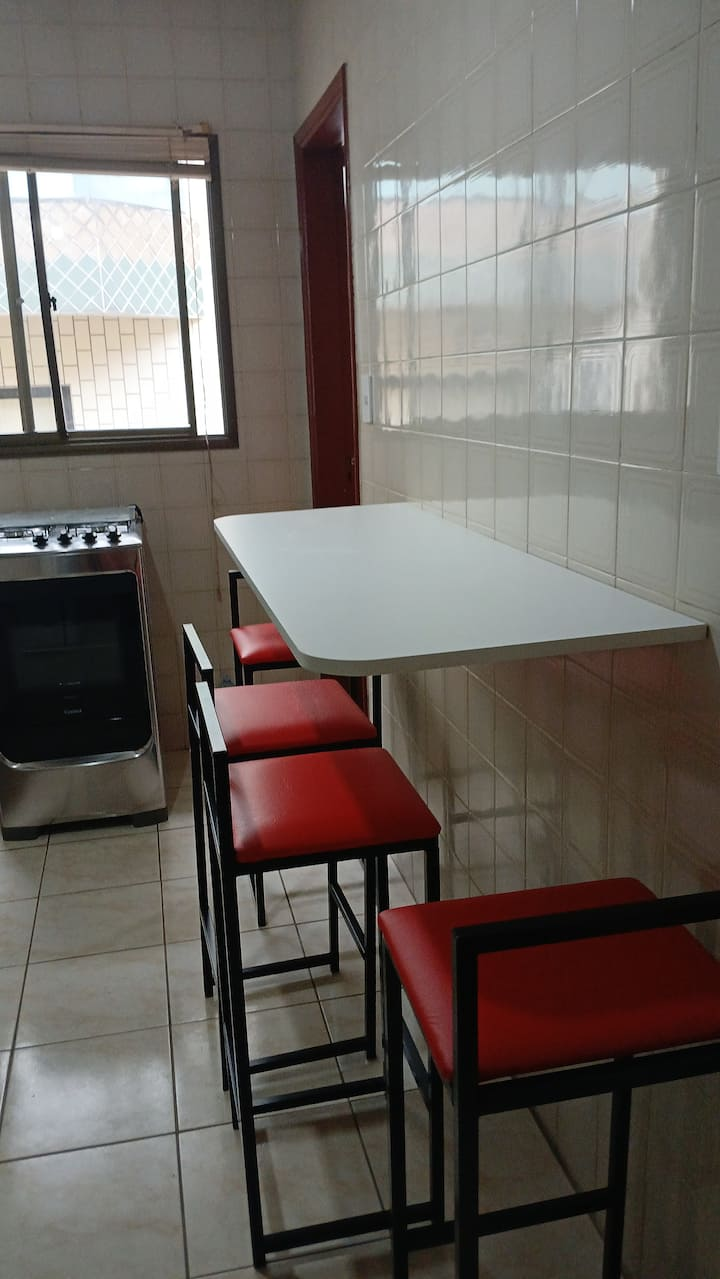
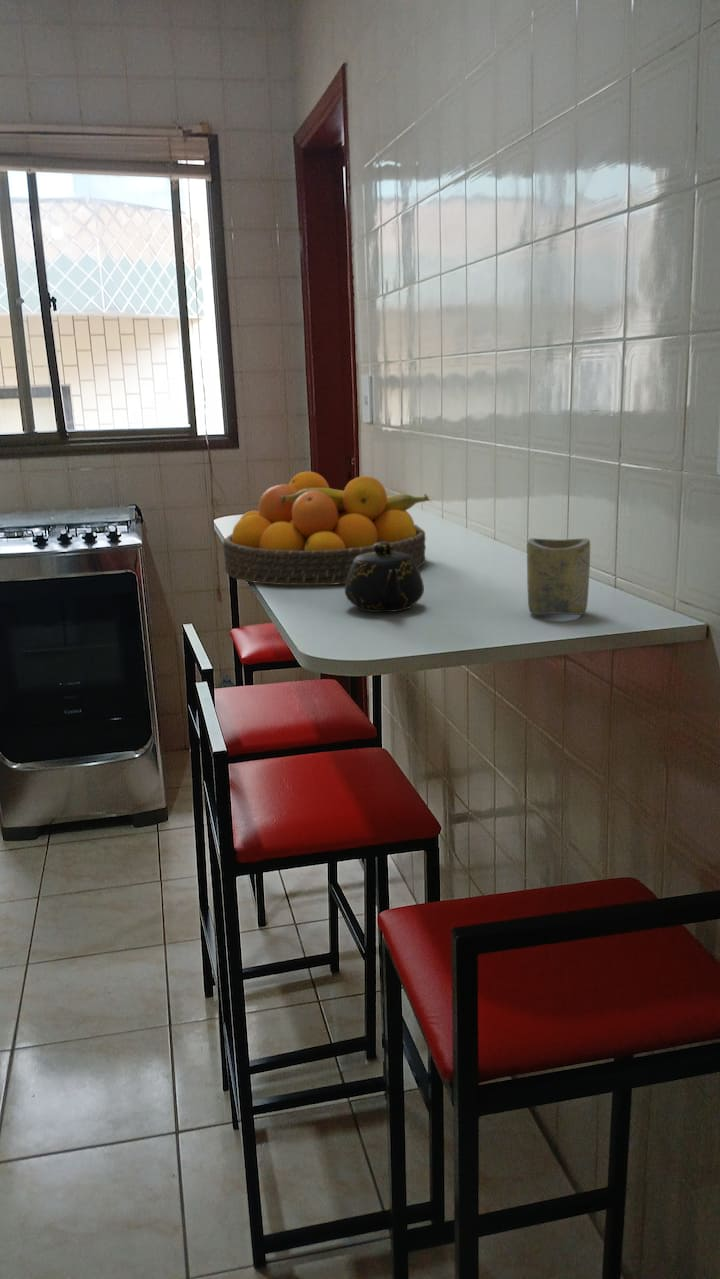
+ teapot [344,542,425,613]
+ fruit bowl [222,471,431,586]
+ cup [526,537,591,616]
